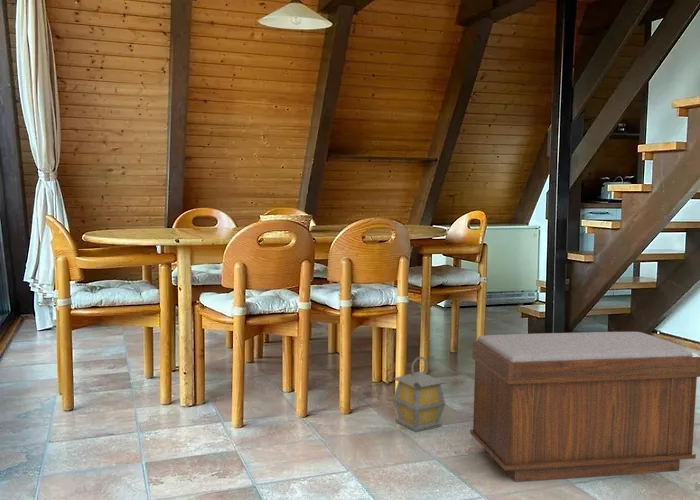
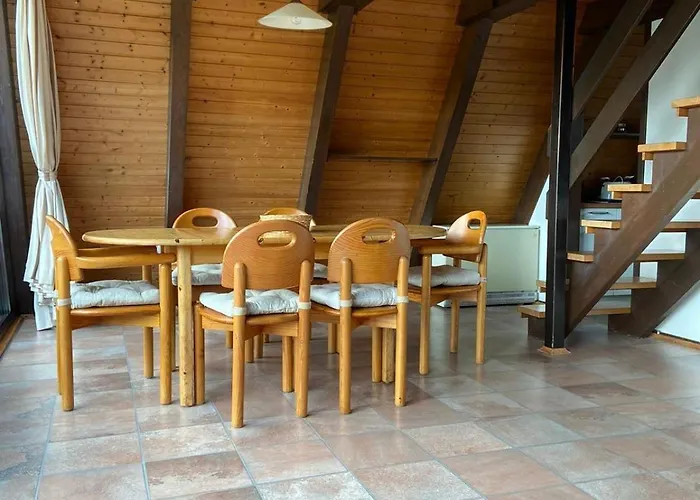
- lantern [392,355,447,433]
- bench [469,331,700,483]
